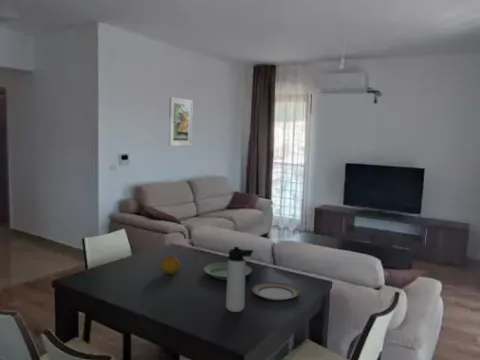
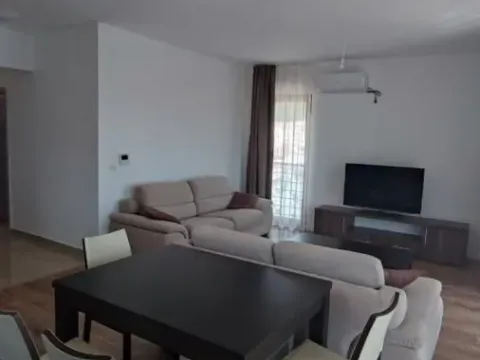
- fruit [160,254,181,275]
- plate [202,261,253,281]
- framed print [168,96,194,147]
- thermos bottle [225,246,254,313]
- plate [251,281,301,301]
